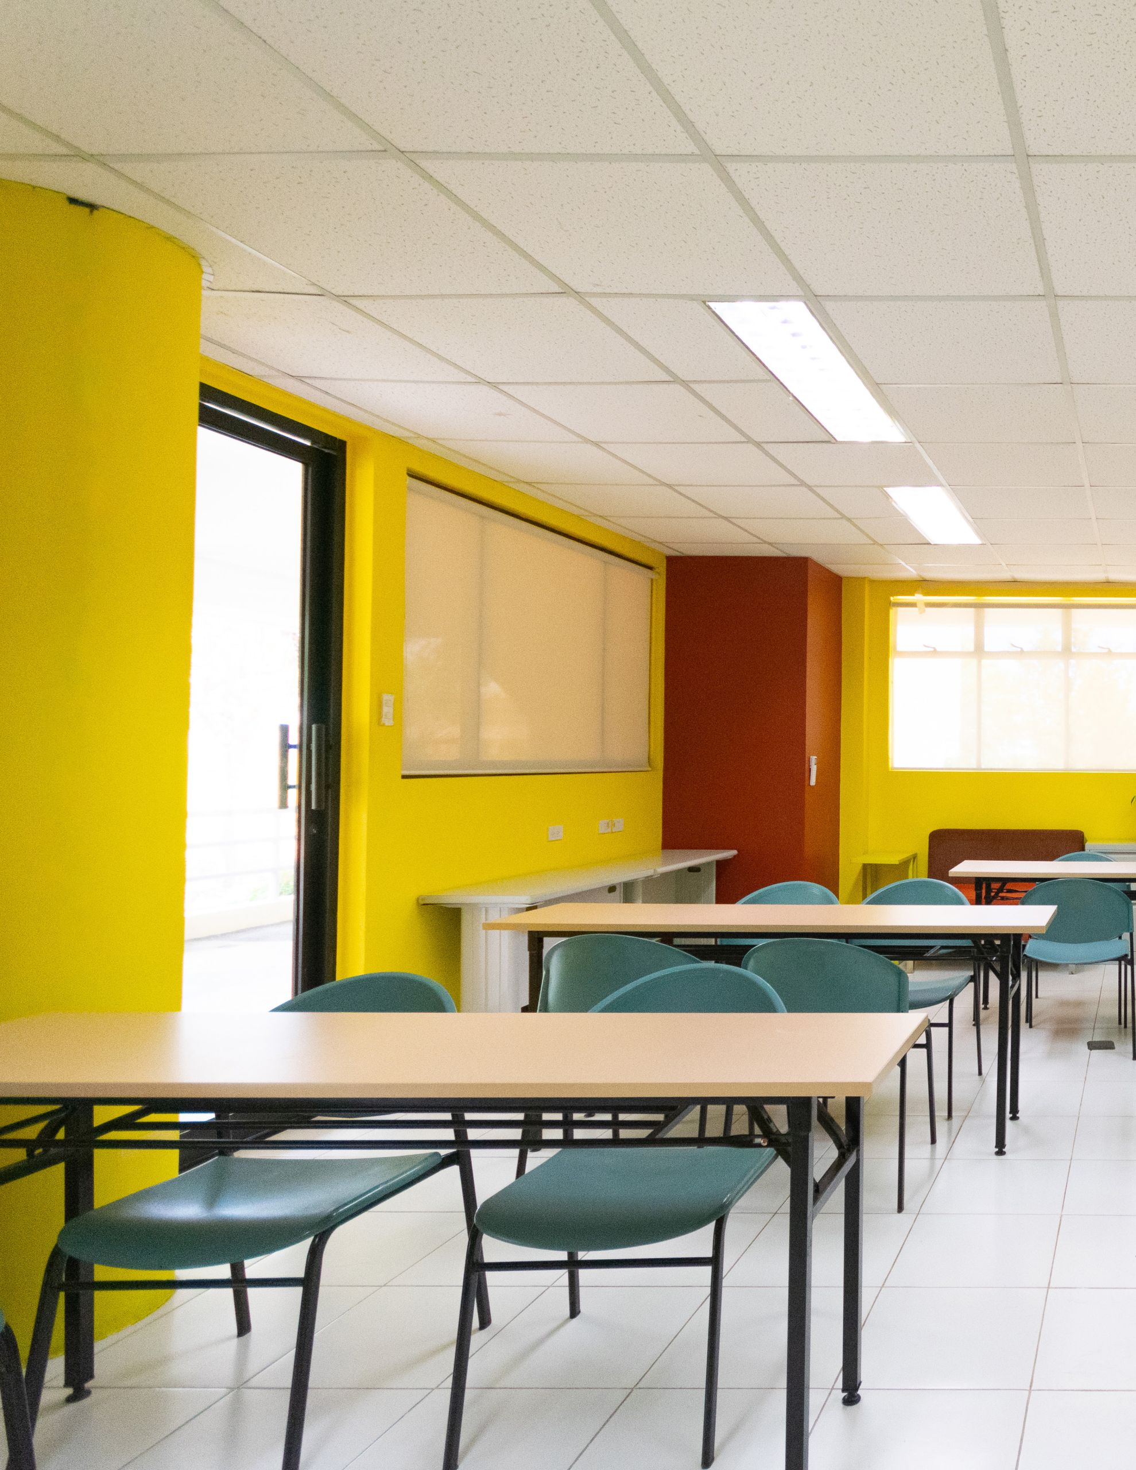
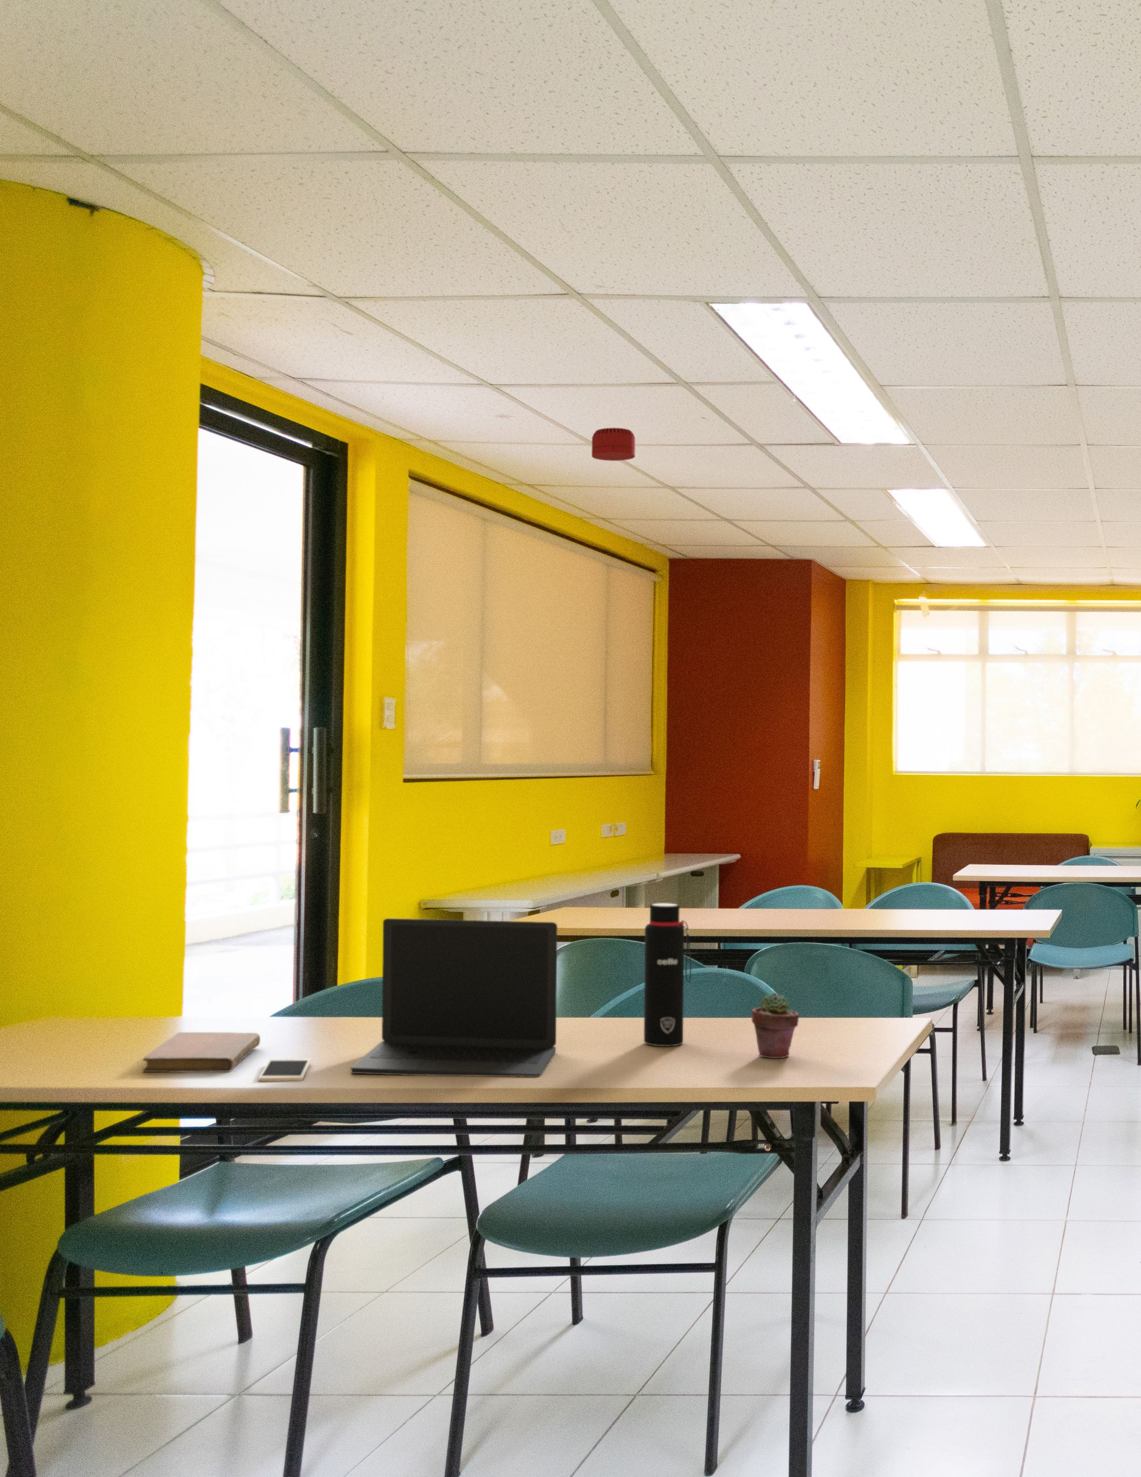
+ potted succulent [751,991,799,1059]
+ smoke detector [591,427,636,462]
+ cell phone [258,1057,312,1081]
+ water bottle [644,903,692,1047]
+ laptop [350,918,559,1078]
+ notebook [141,1031,260,1073]
